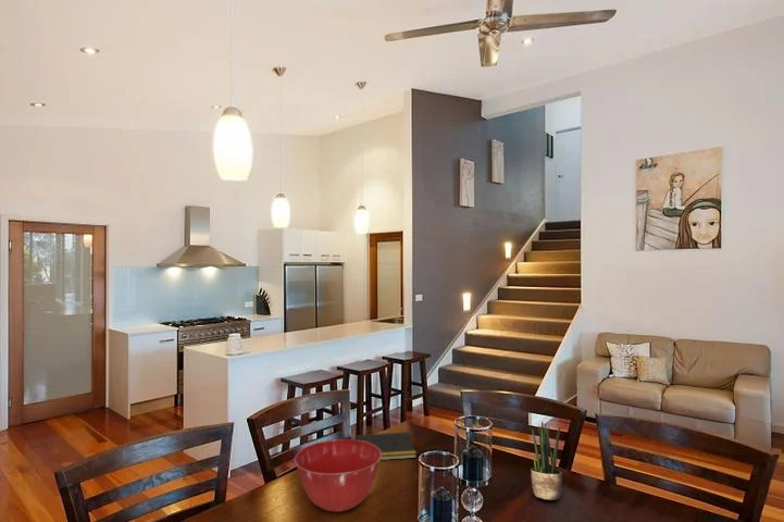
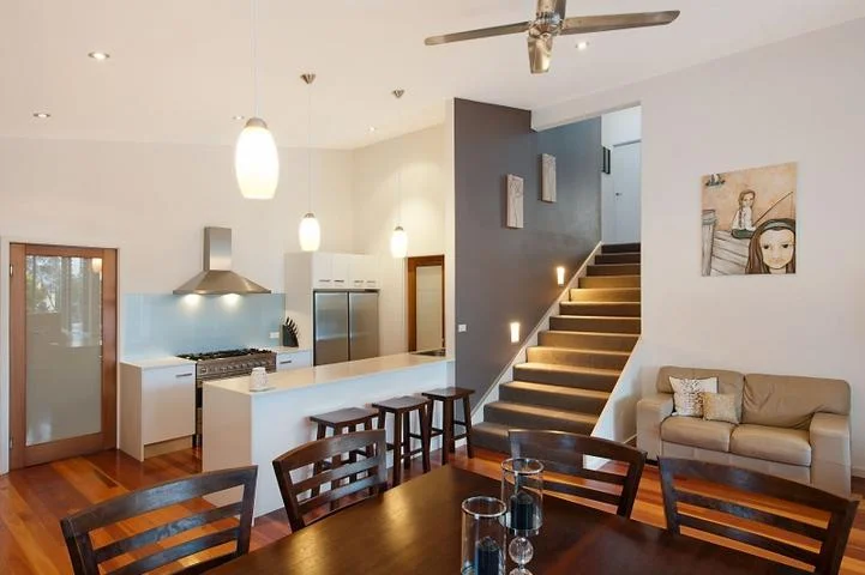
- notepad [354,431,418,461]
- mixing bowl [294,438,382,512]
- potted plant [530,421,563,501]
